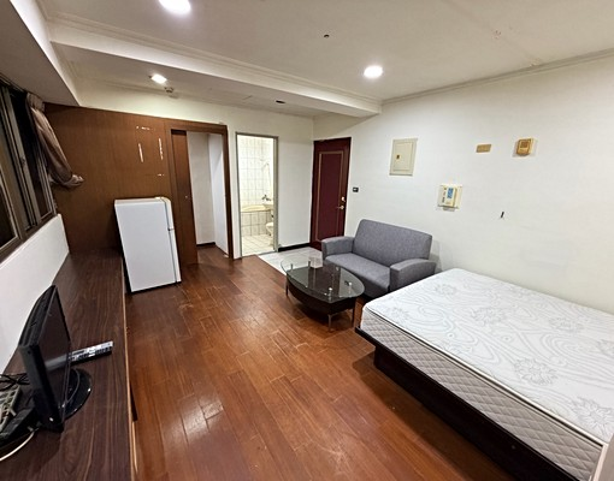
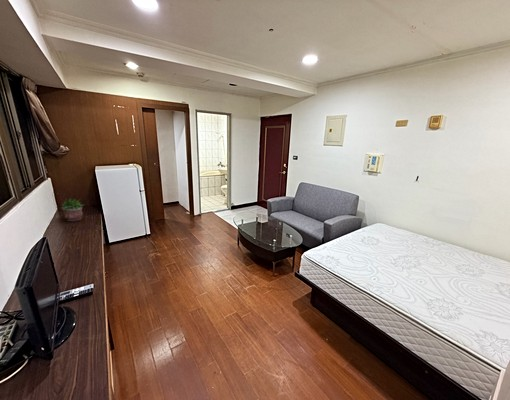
+ potted plant [60,197,85,222]
